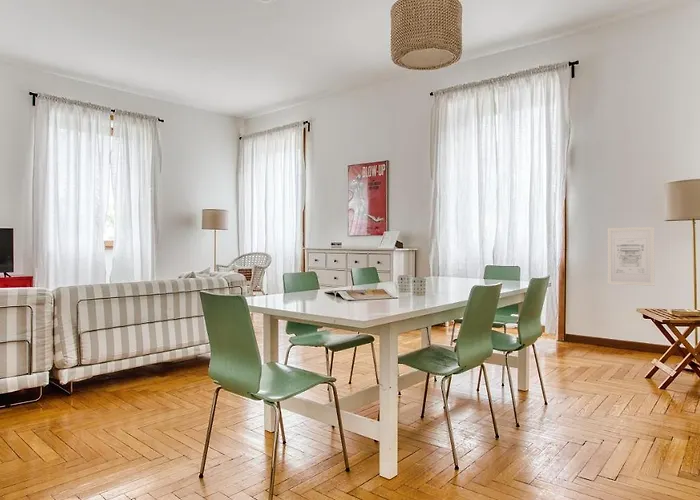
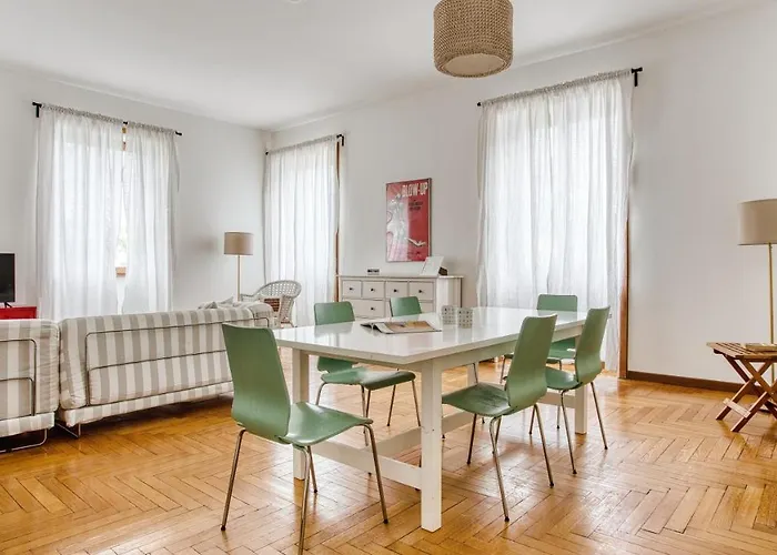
- wall art [607,226,655,287]
